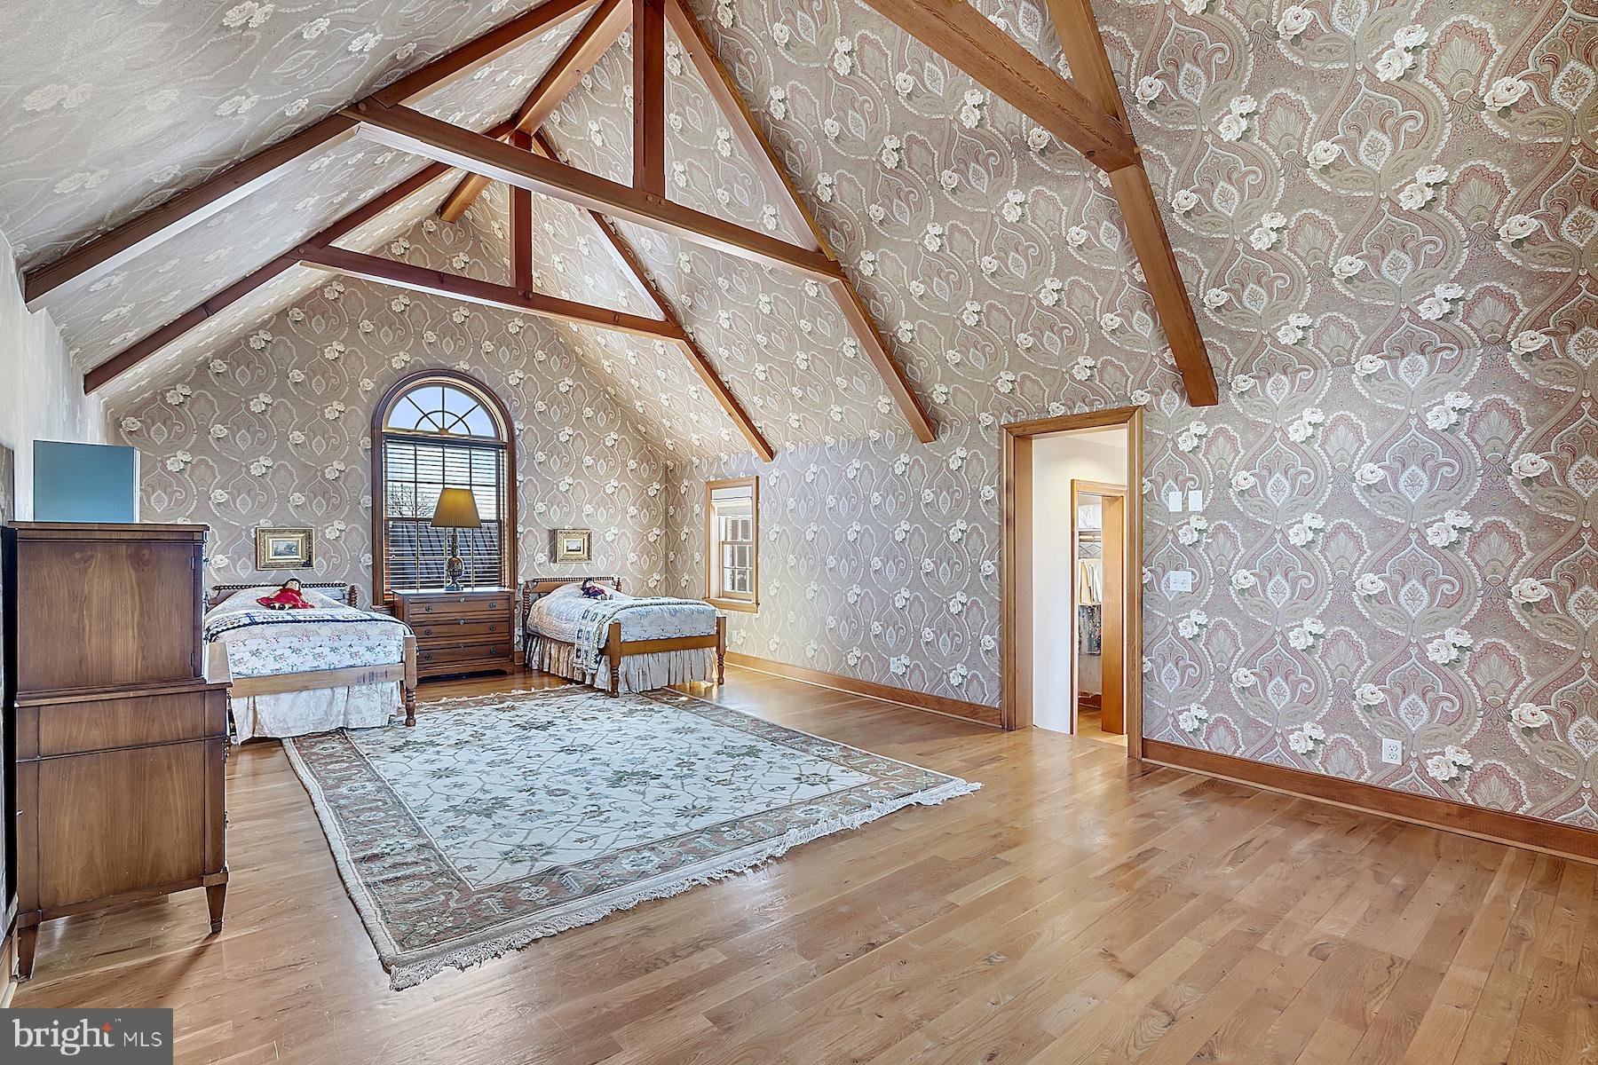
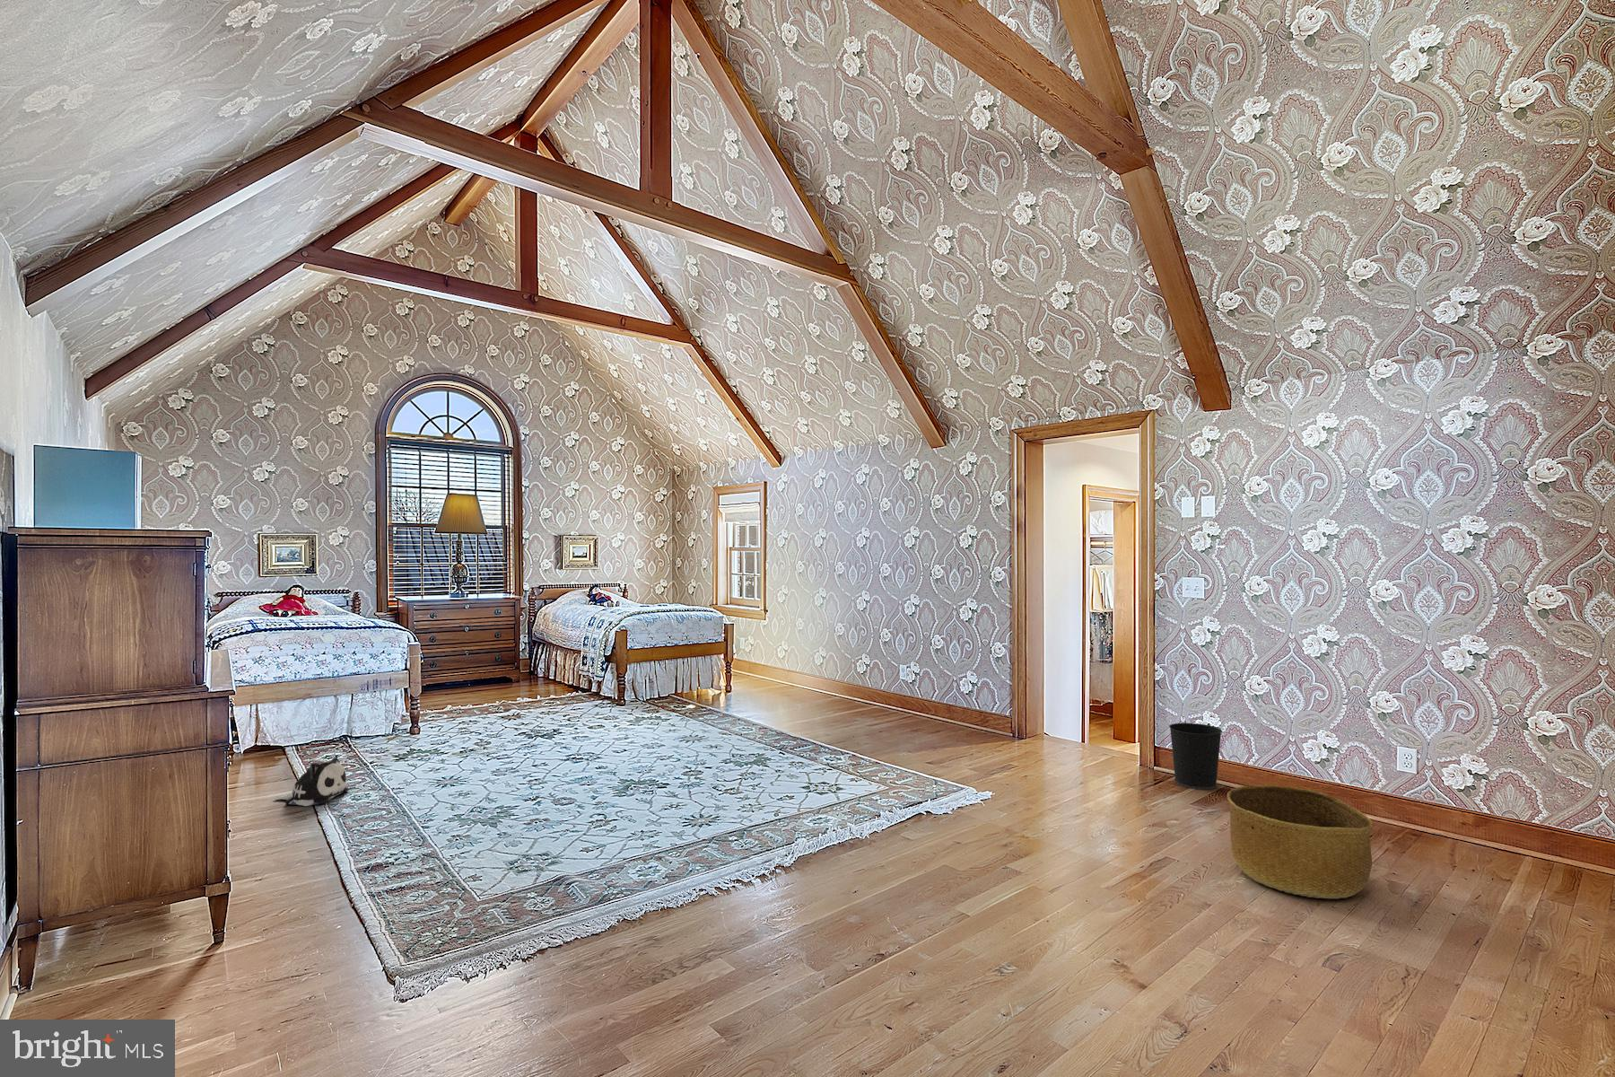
+ plush toy [274,756,350,807]
+ basket [1227,785,1373,900]
+ wastebasket [1168,722,1223,791]
